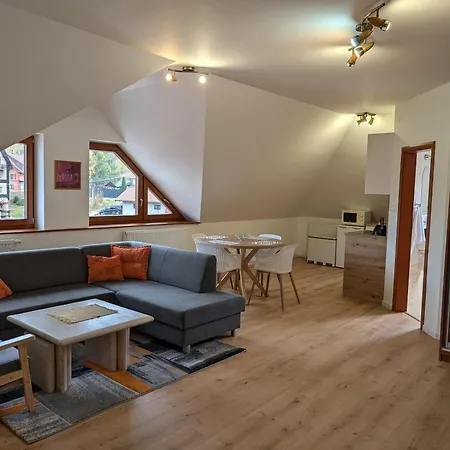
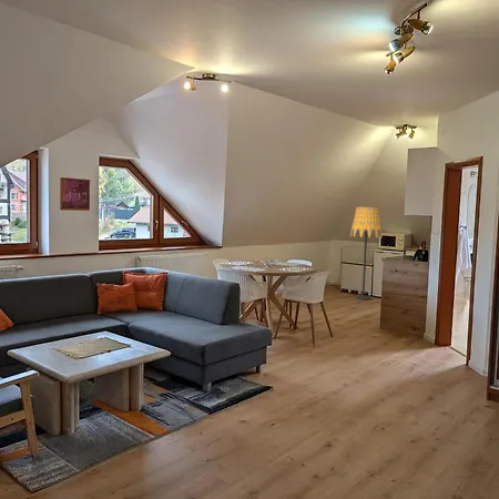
+ floor lamp [349,206,383,301]
